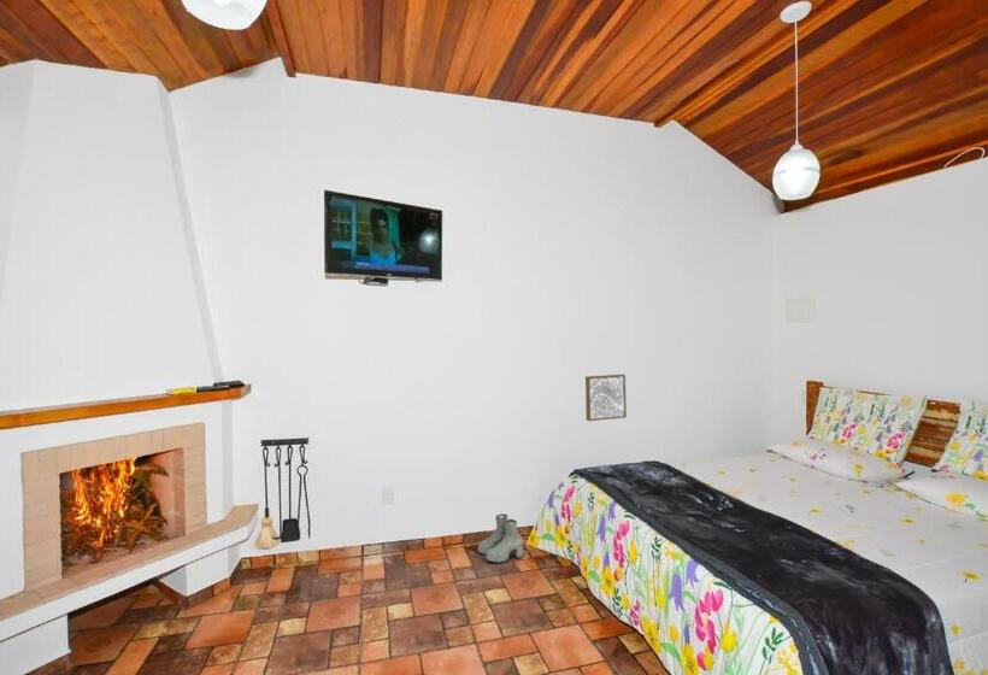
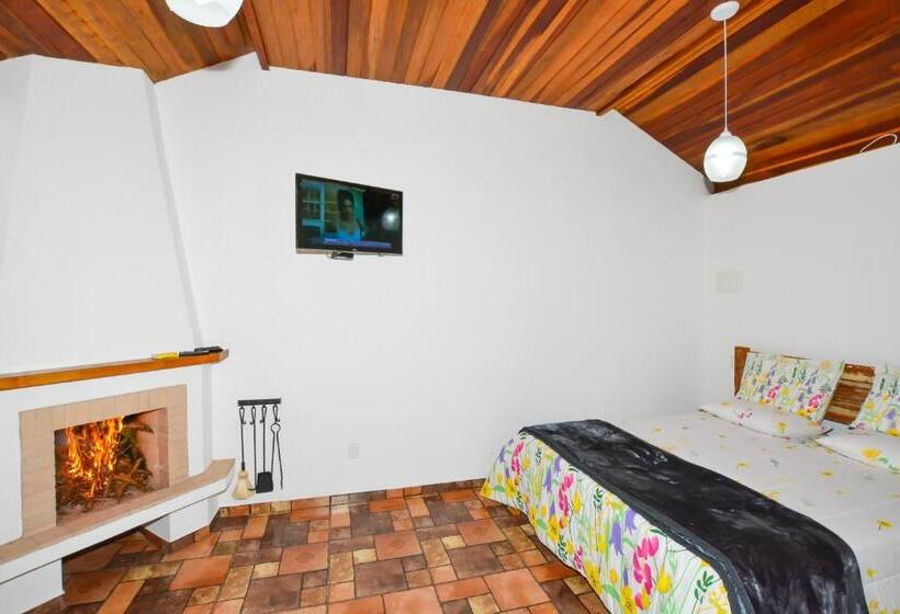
- wall art [584,374,628,422]
- boots [477,512,524,564]
